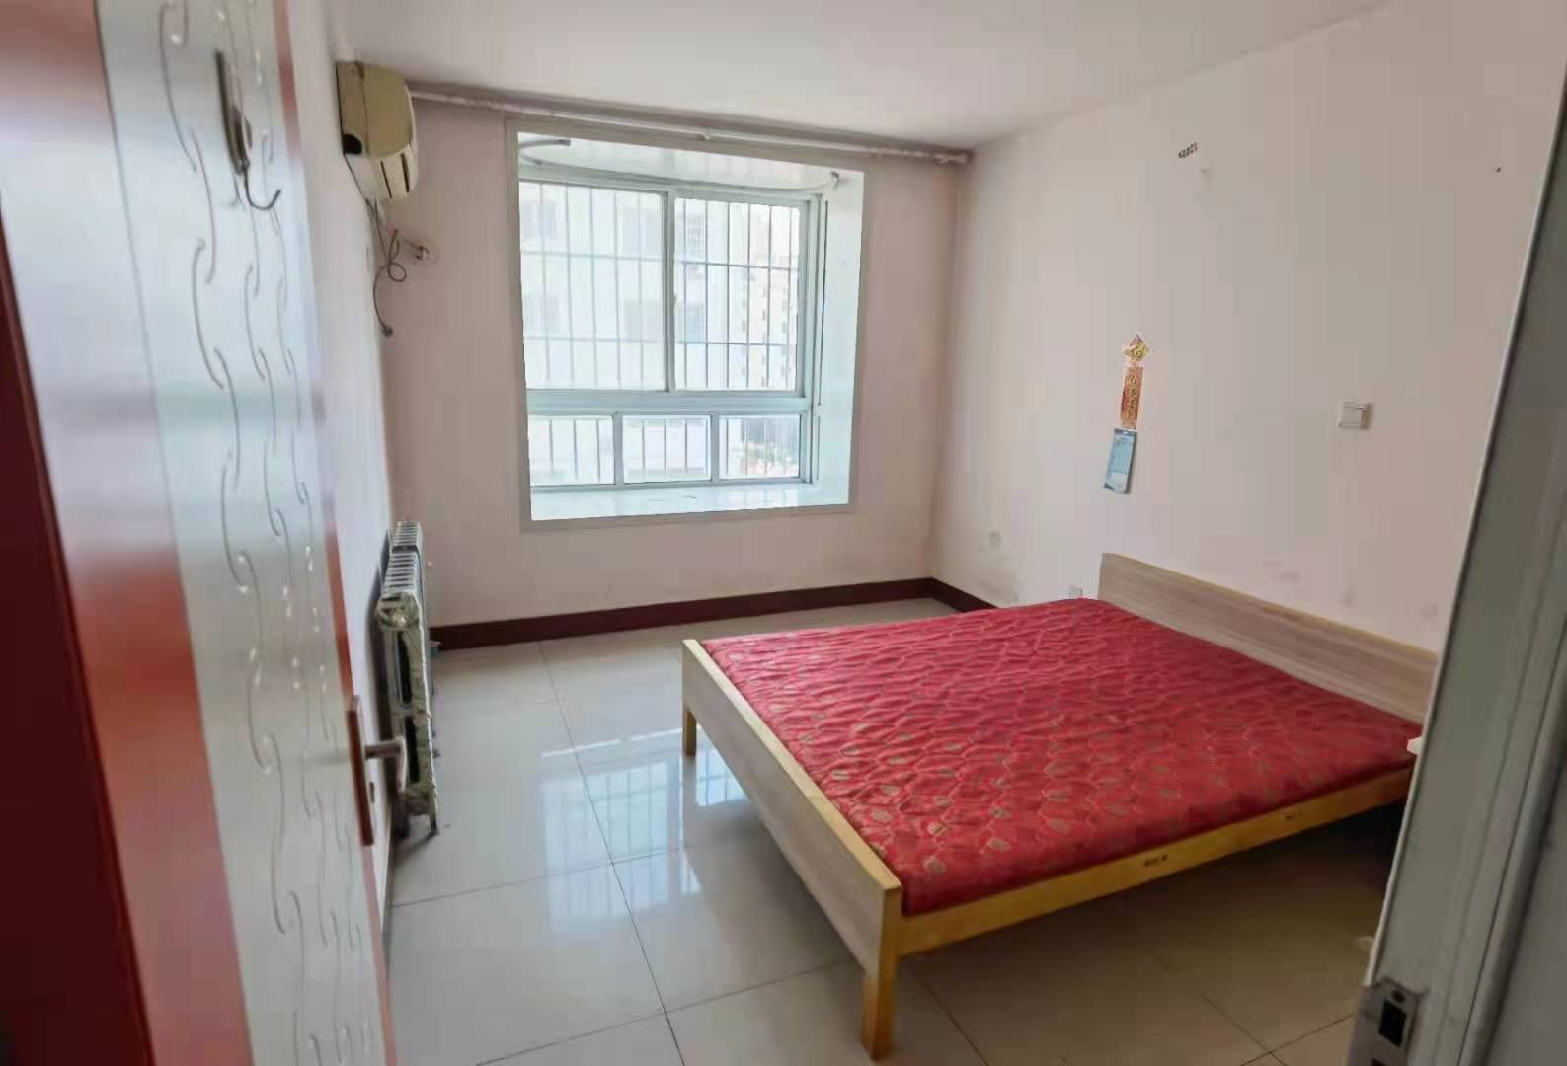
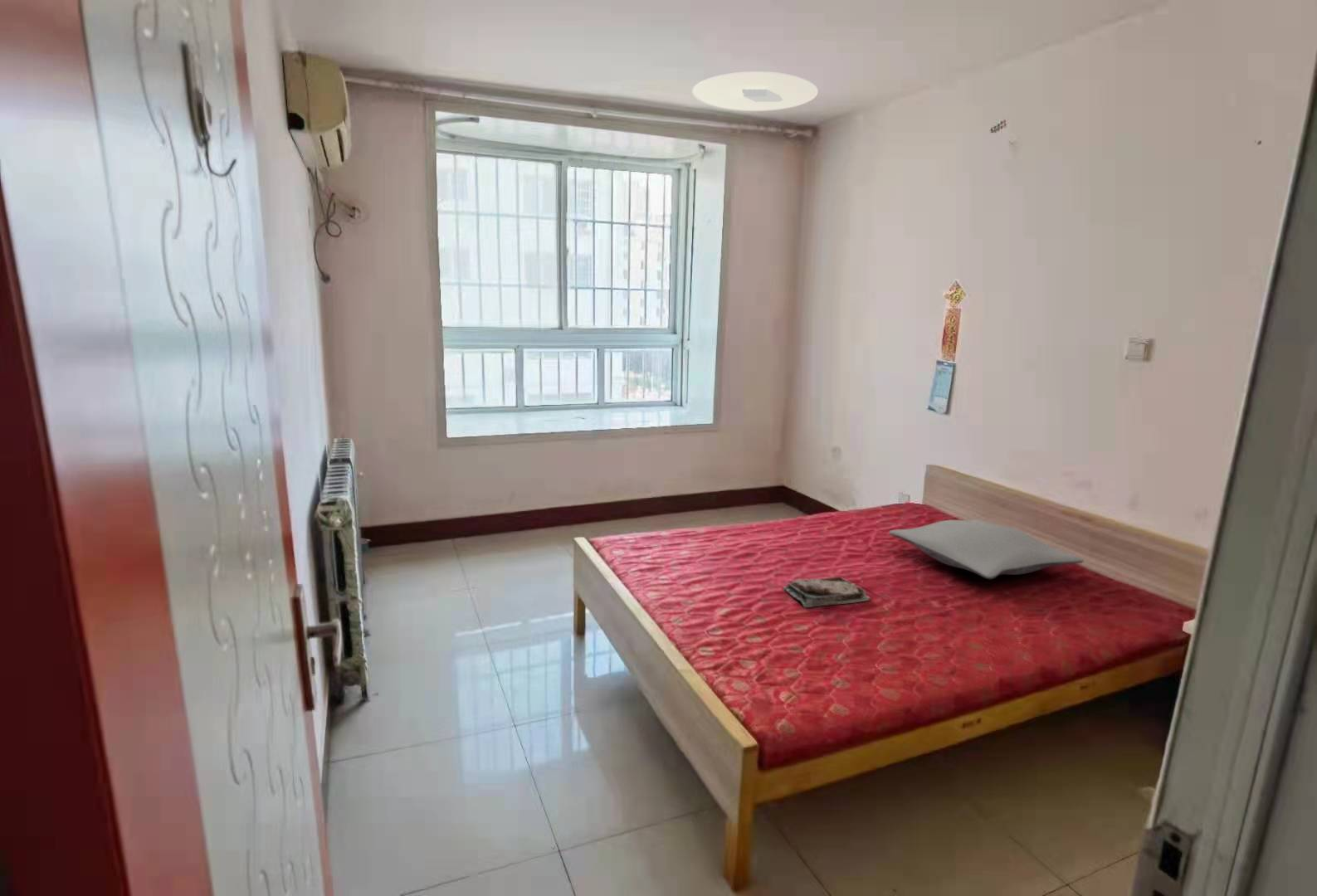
+ pillow [888,519,1085,580]
+ tray [783,577,871,609]
+ ceiling light [691,71,819,112]
